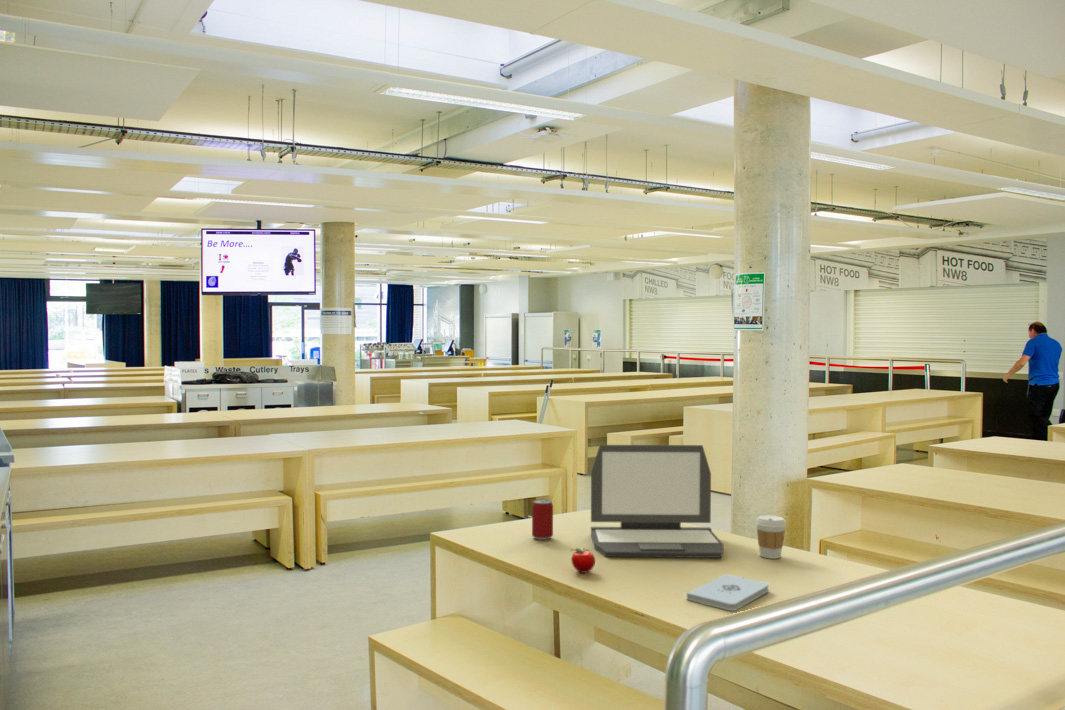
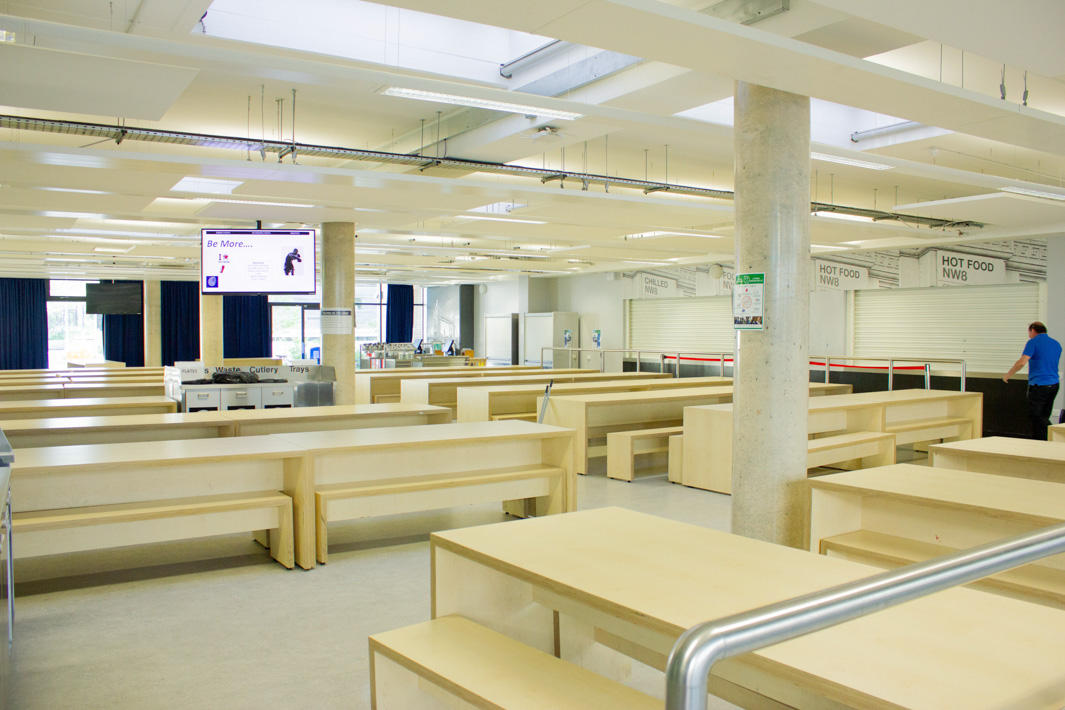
- coffee cup [755,514,787,560]
- notepad [686,573,770,612]
- laptop [590,444,724,559]
- apple [570,548,596,574]
- beer can [531,498,554,541]
